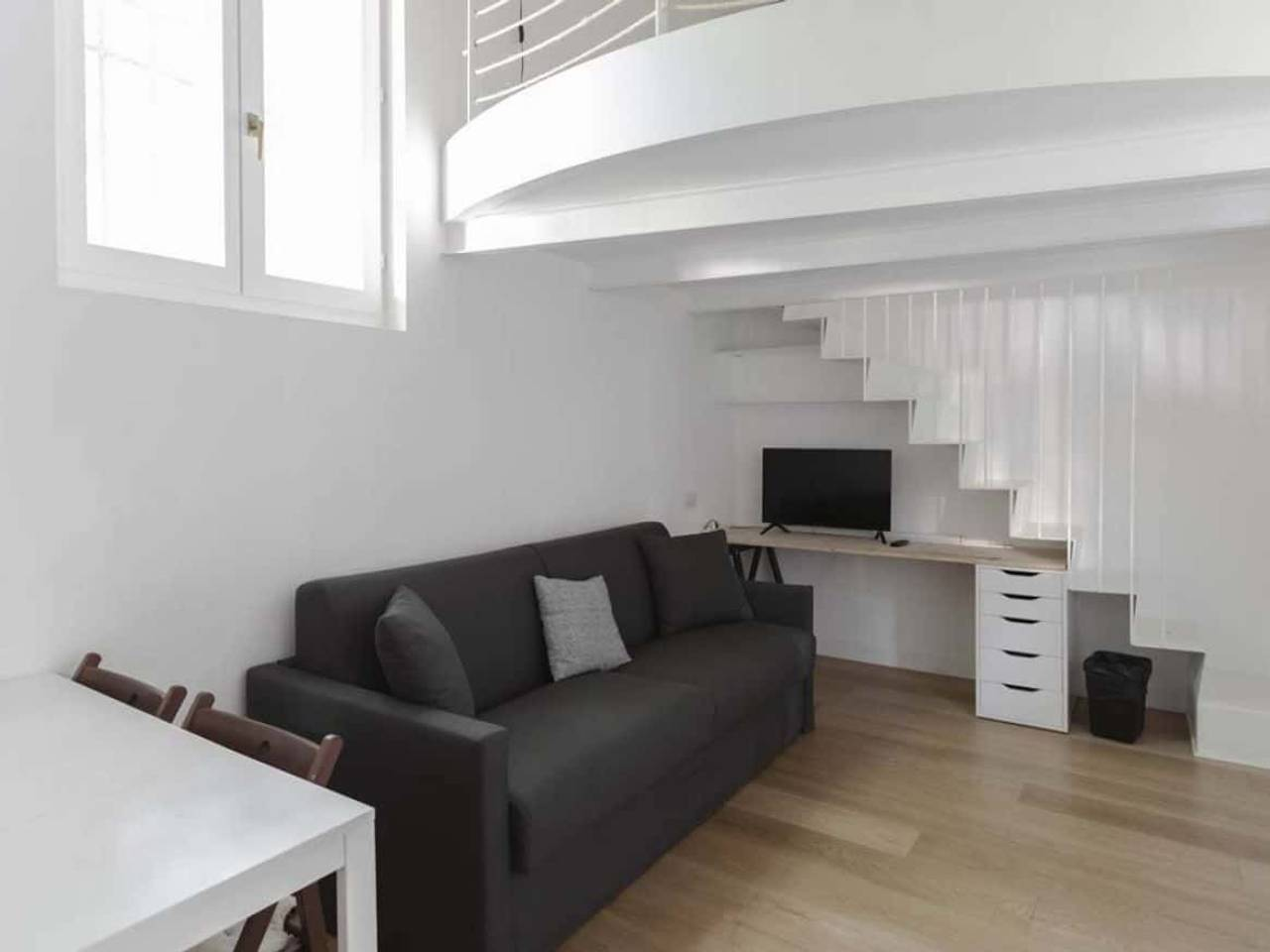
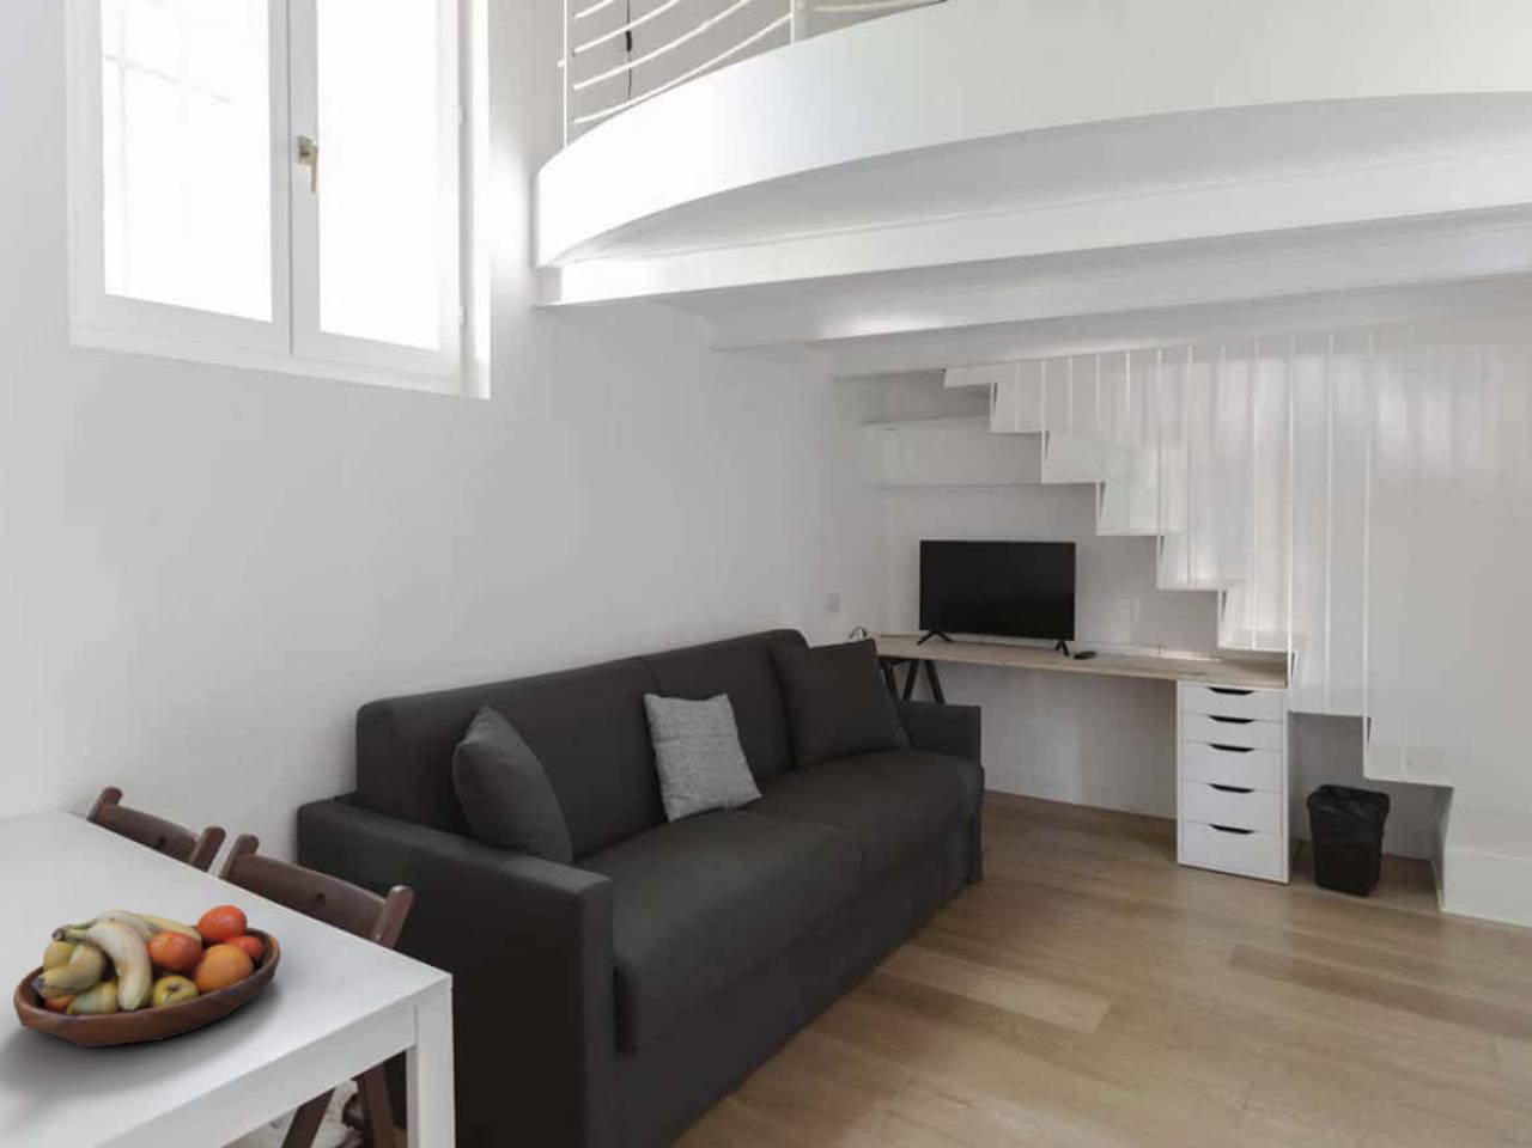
+ fruit bowl [12,904,281,1049]
